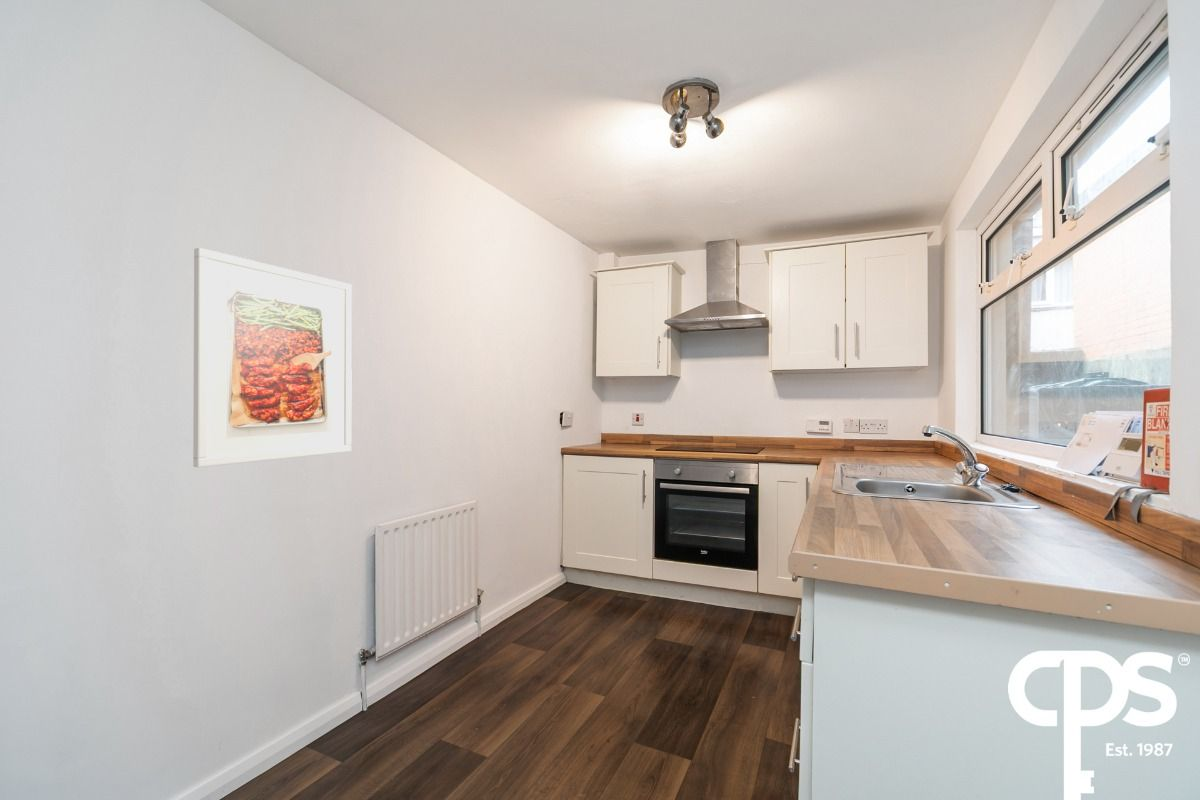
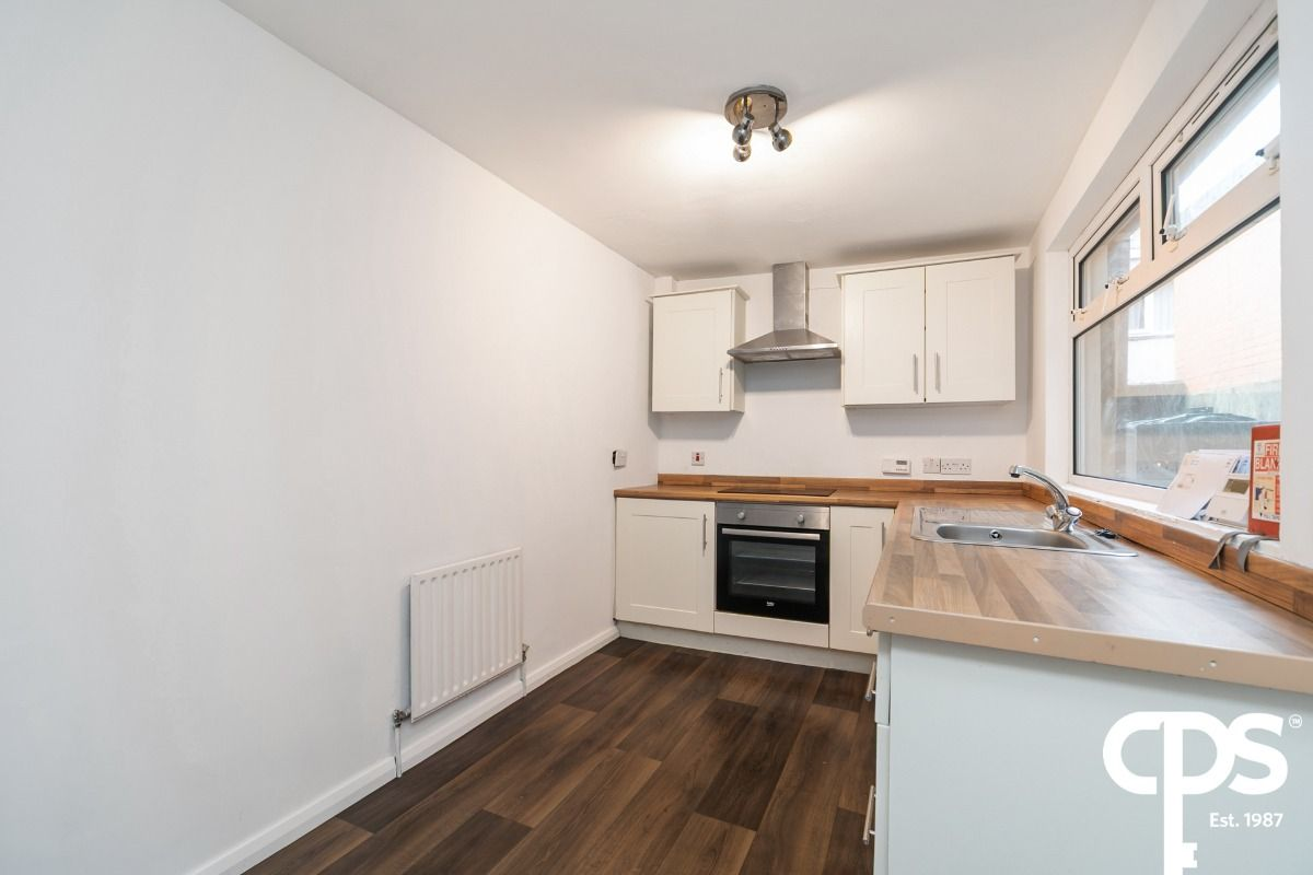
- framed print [192,247,353,468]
